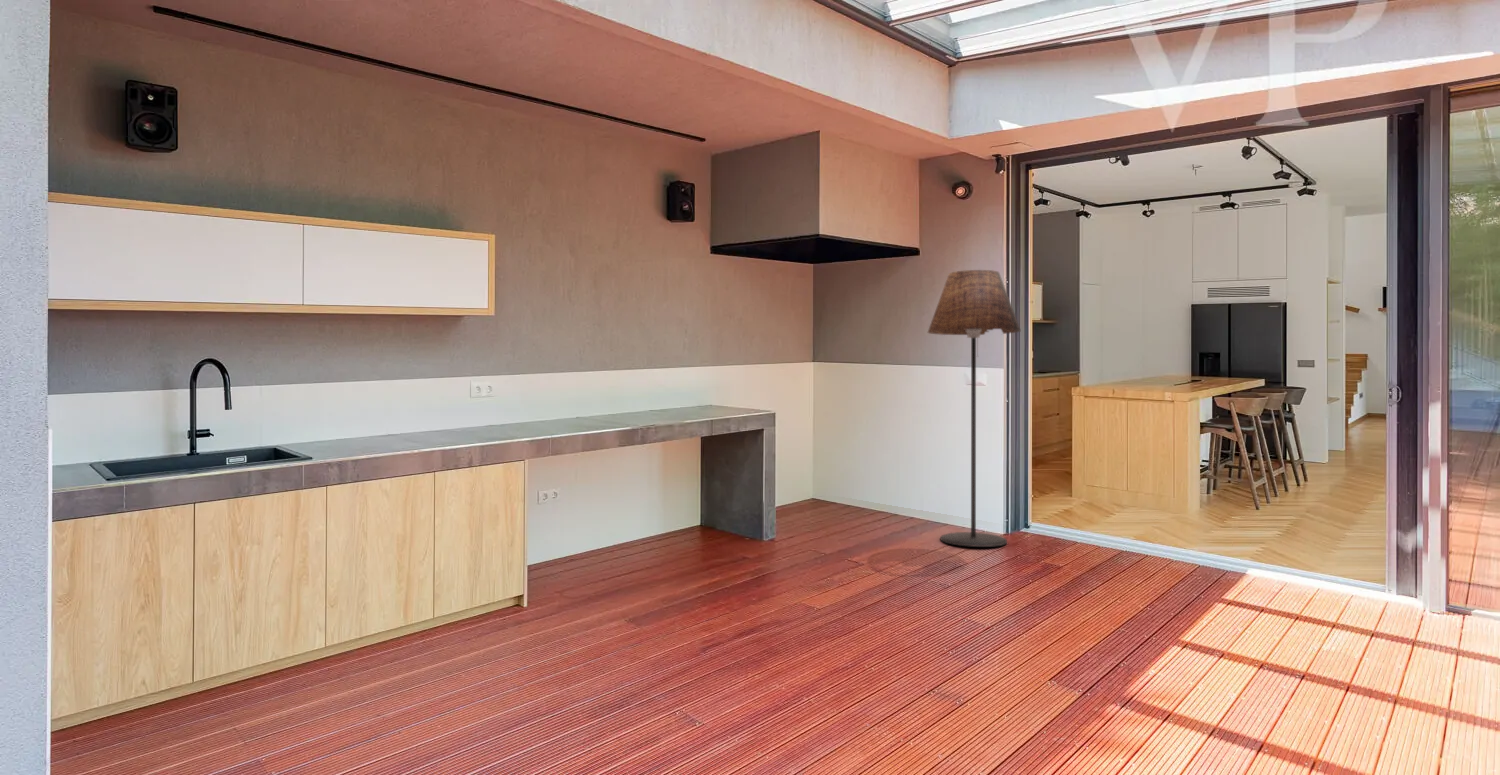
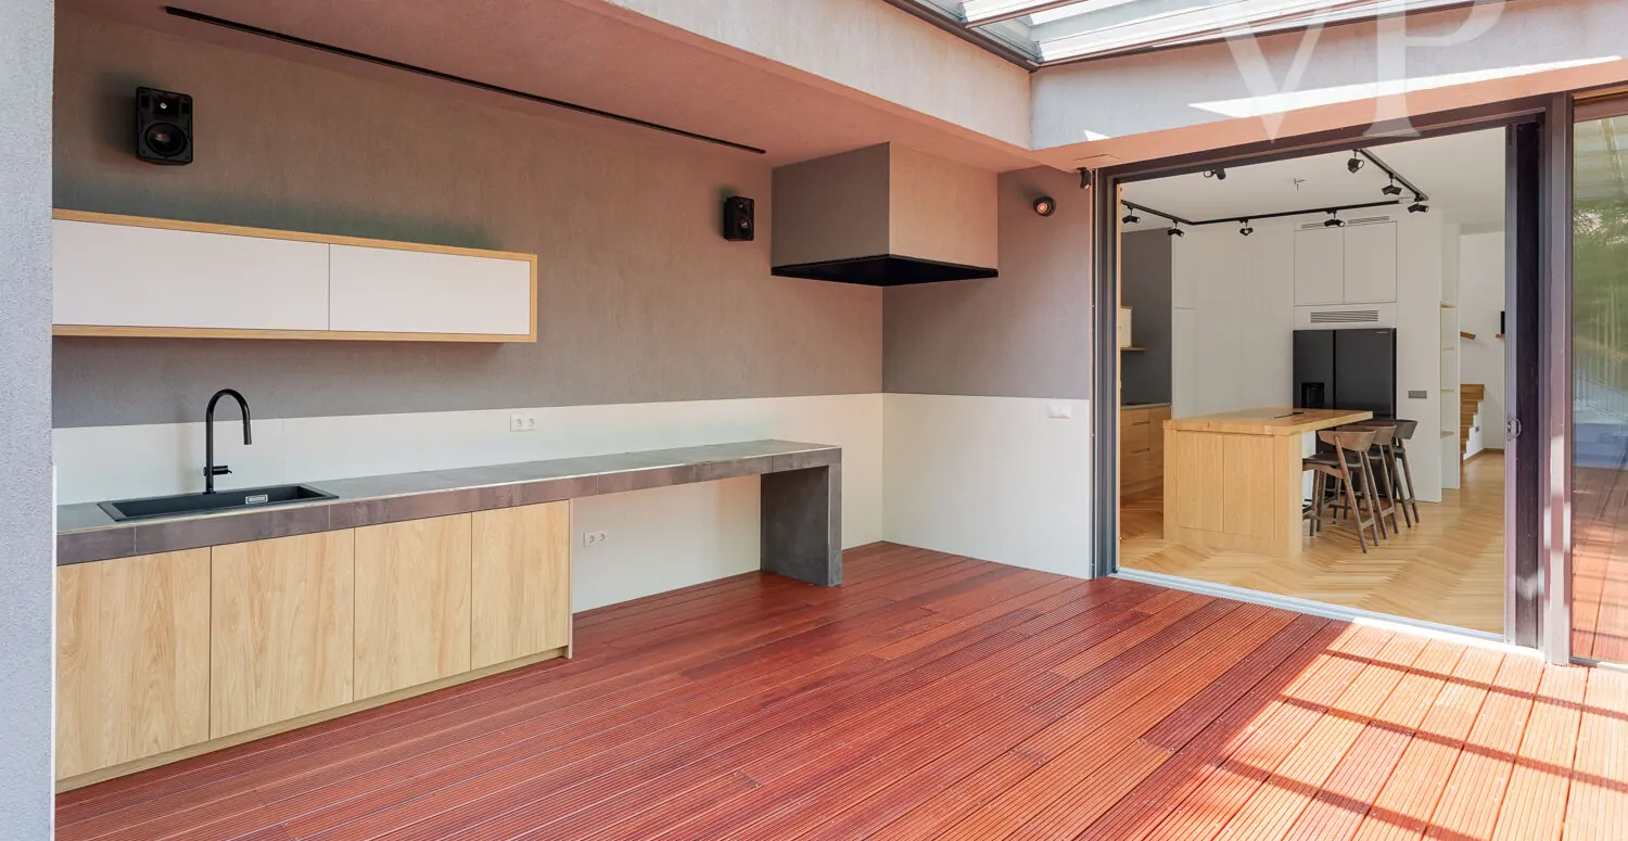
- floor lamp [927,269,1022,548]
